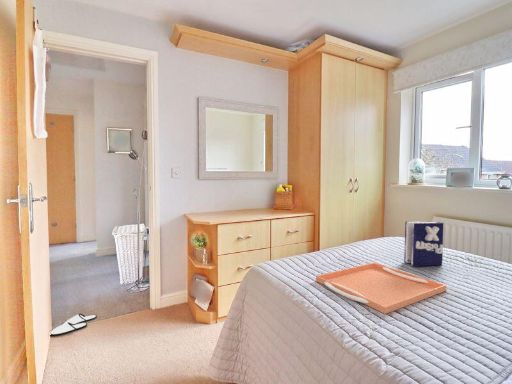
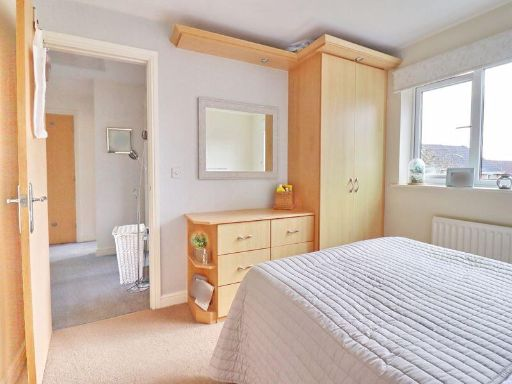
- slippers [49,313,98,337]
- book [403,220,444,268]
- serving tray [315,262,447,315]
